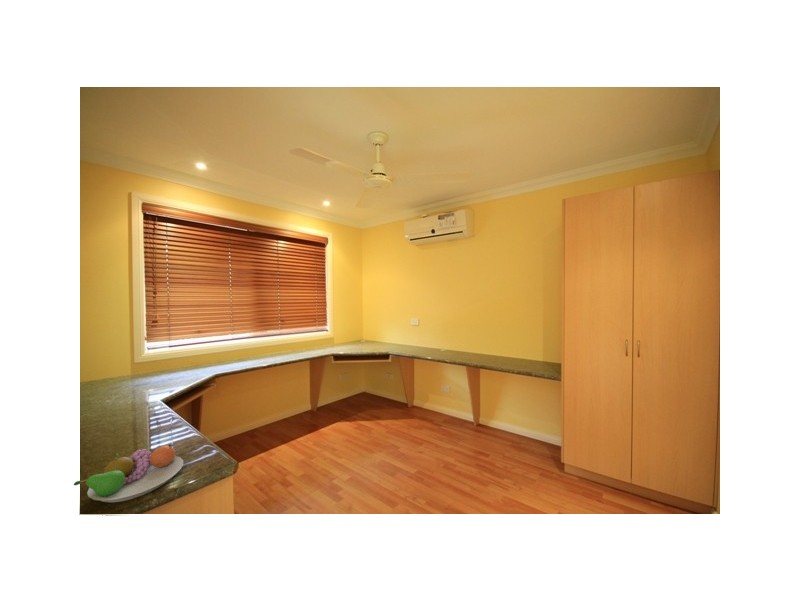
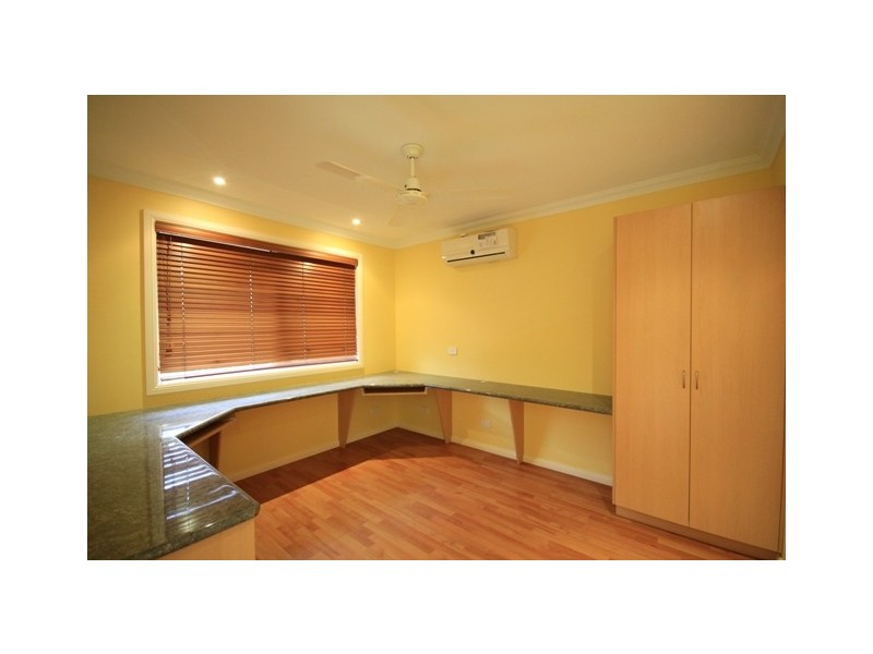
- fruit bowl [73,443,184,503]
